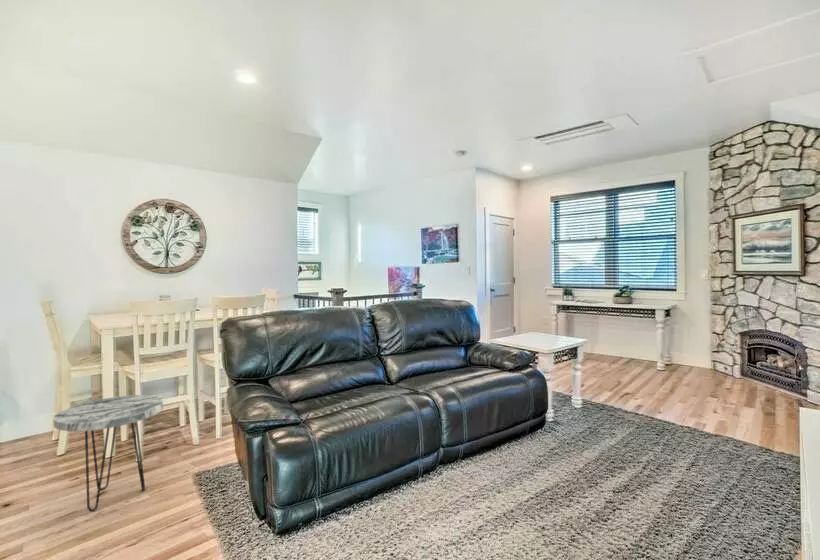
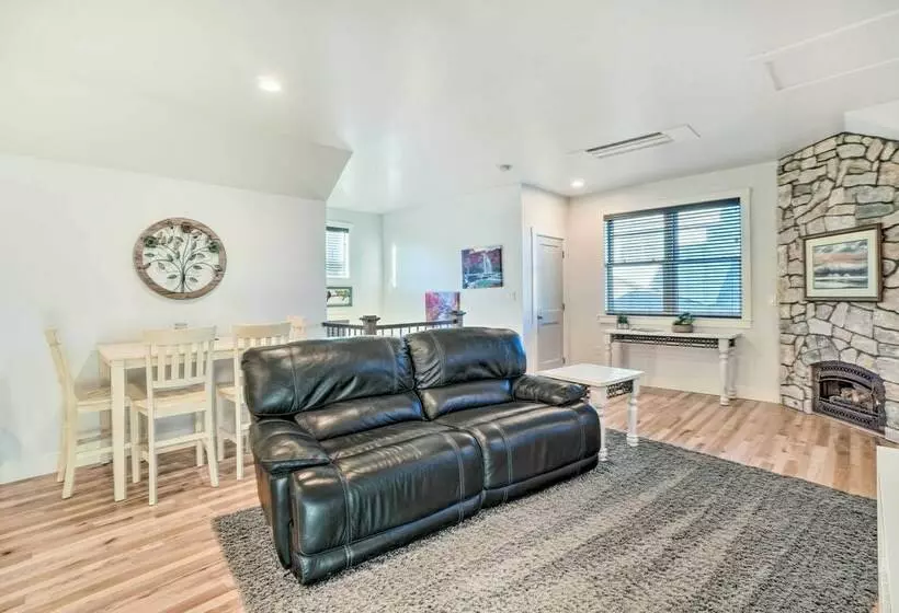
- side table [52,394,164,513]
